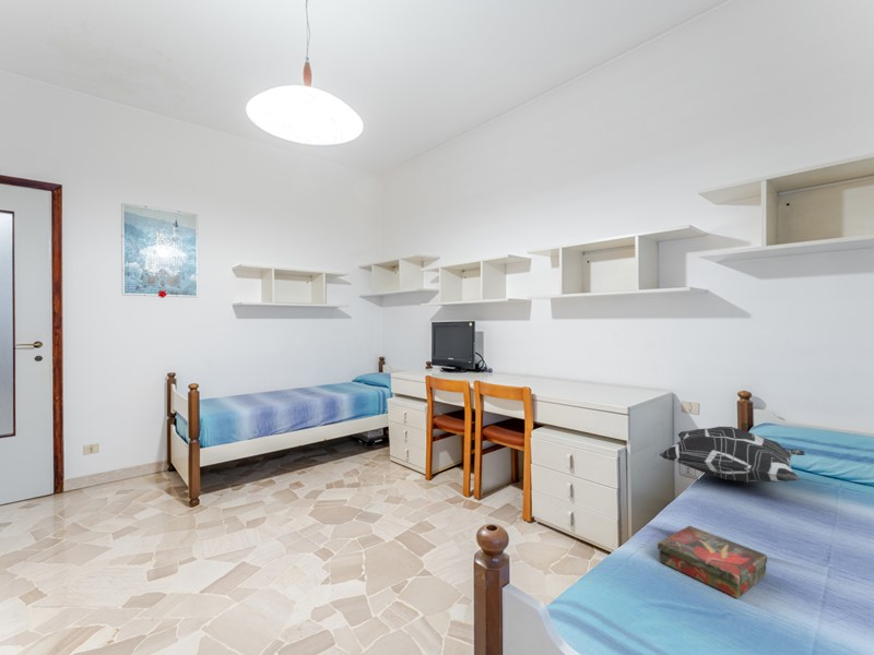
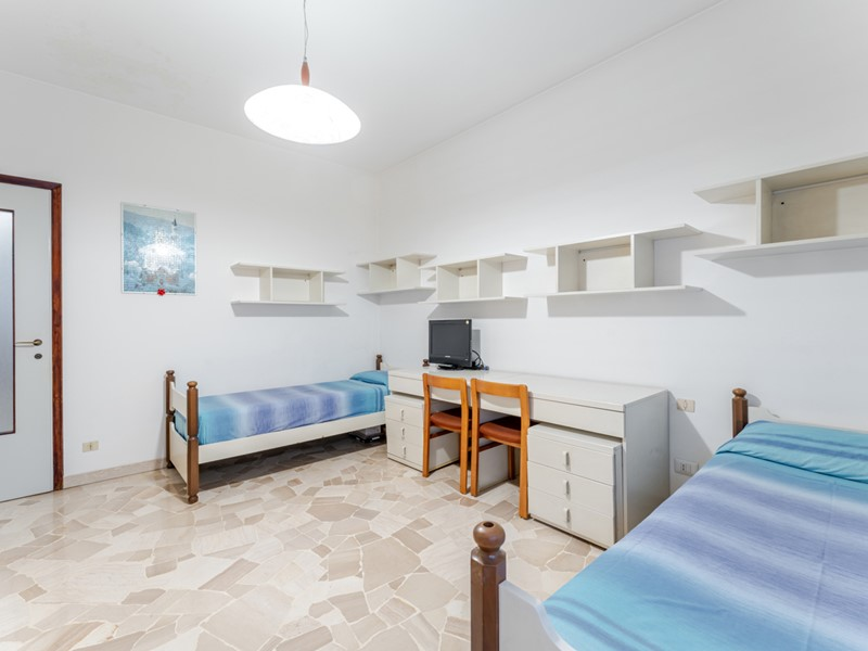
- decorative pillow [659,426,806,484]
- book [657,525,768,599]
